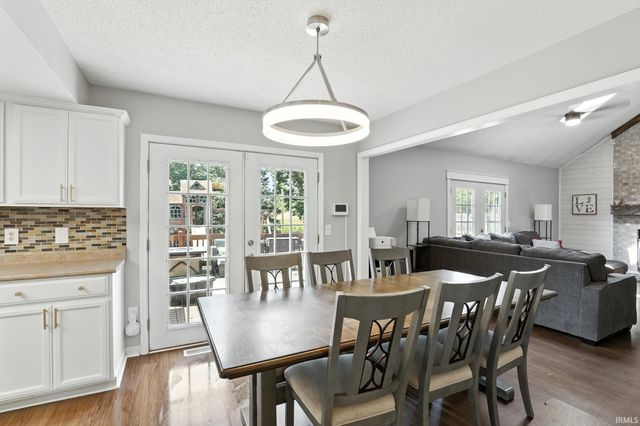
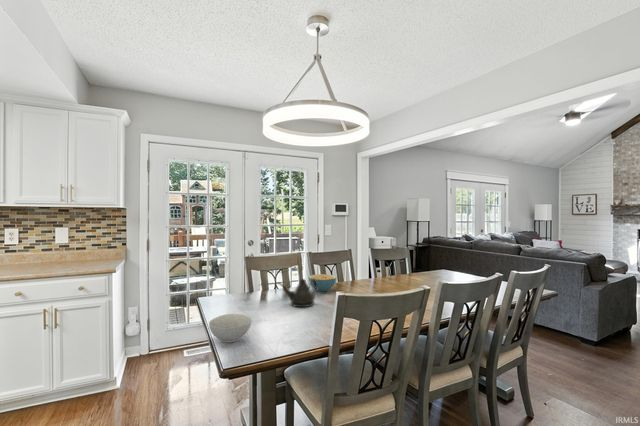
+ cereal bowl [308,273,338,293]
+ bowl [208,313,253,344]
+ teapot [276,278,318,308]
